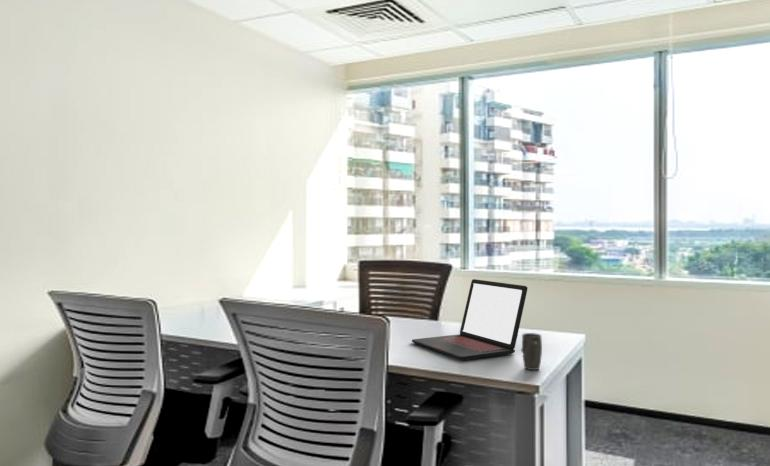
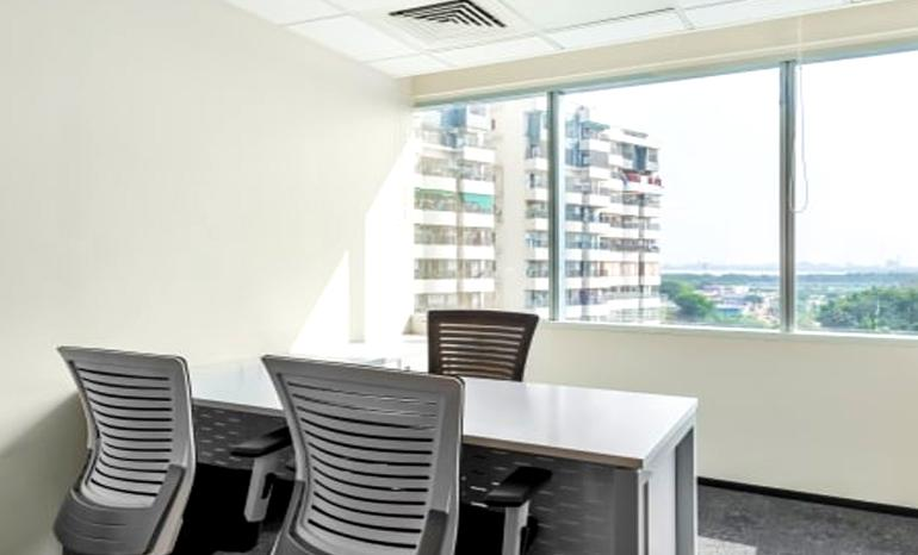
- laptop [411,278,528,361]
- mug [520,332,543,371]
